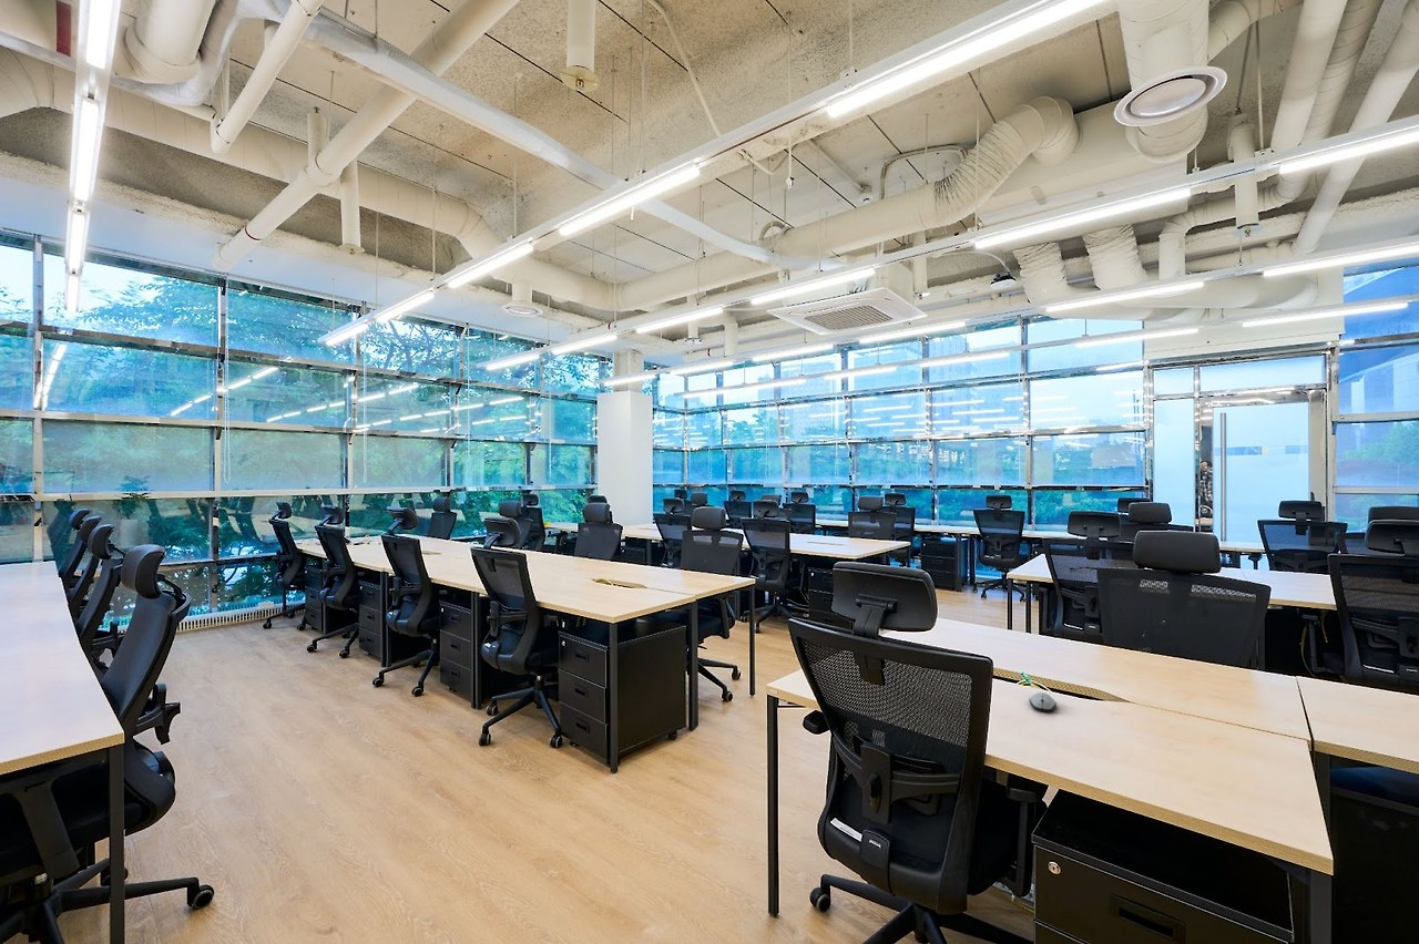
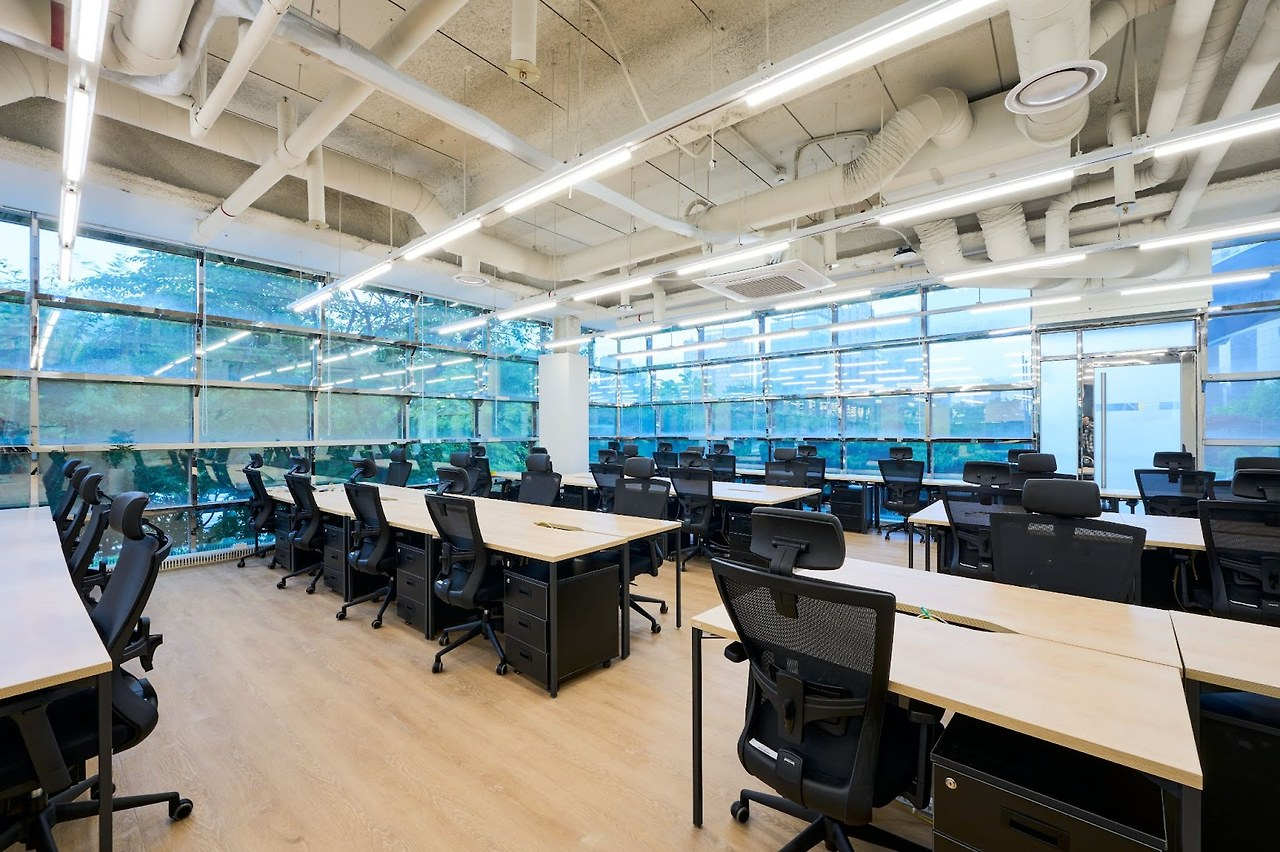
- computer mouse [1028,691,1058,712]
